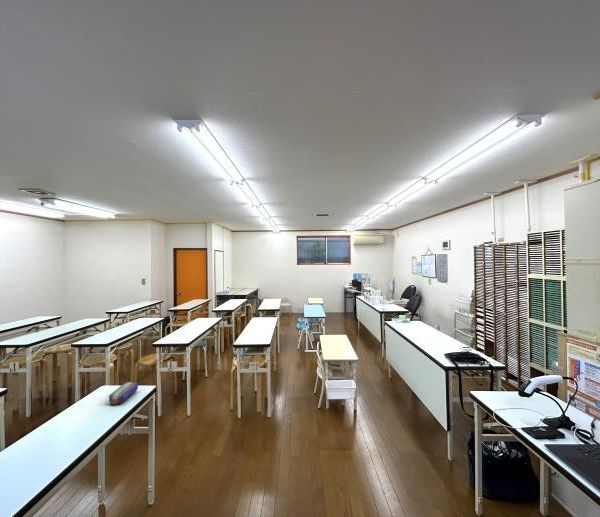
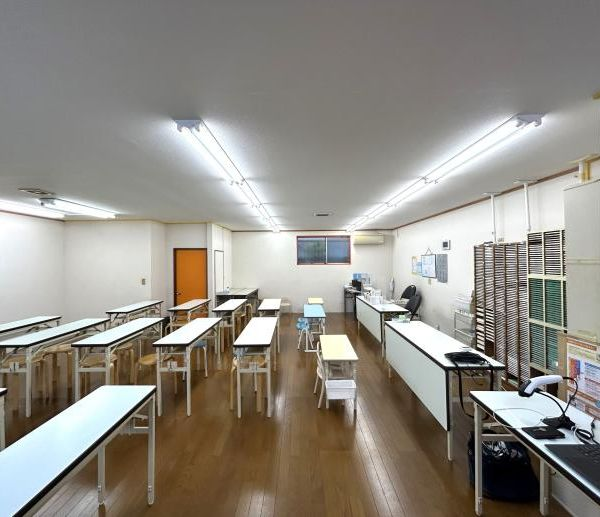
- pencil case [108,381,139,406]
